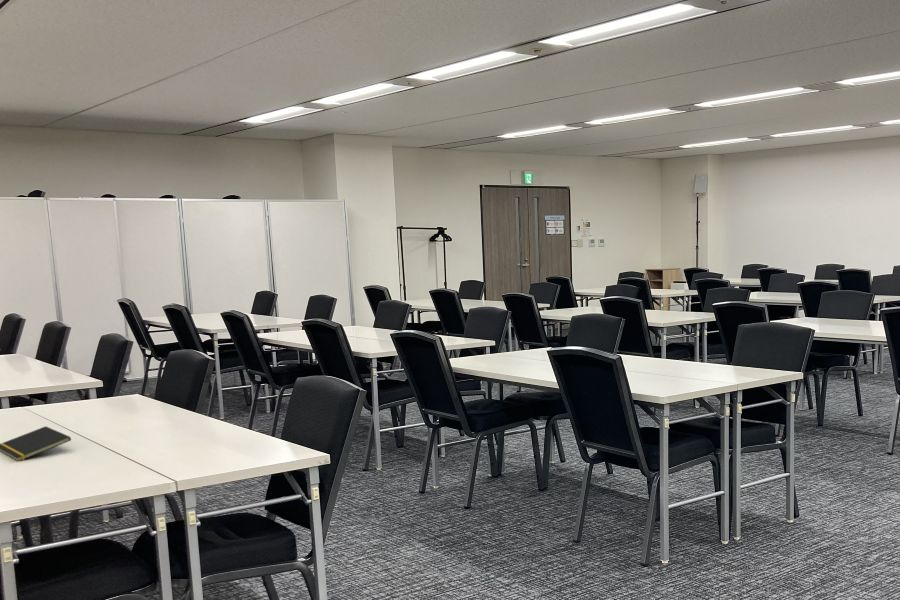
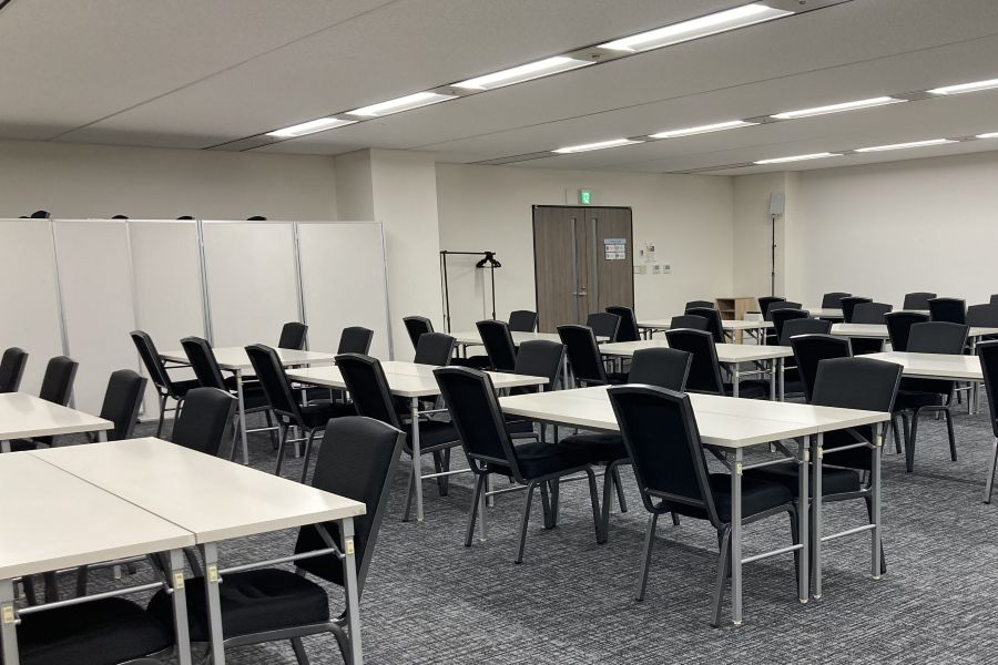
- notepad [0,425,72,462]
